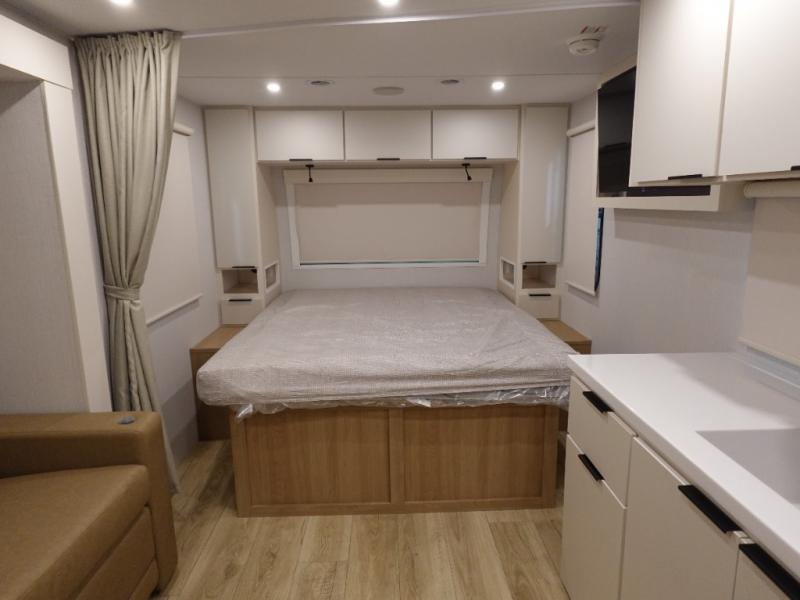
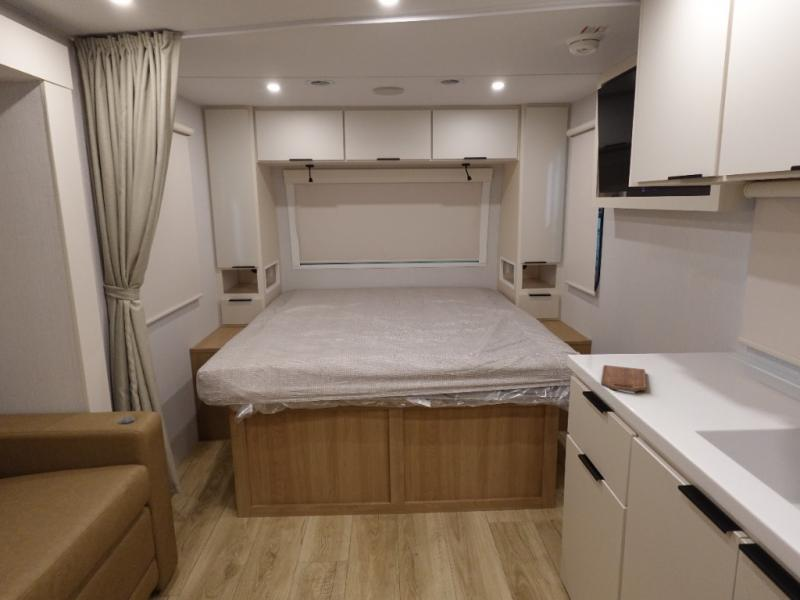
+ cutting board [600,364,648,393]
